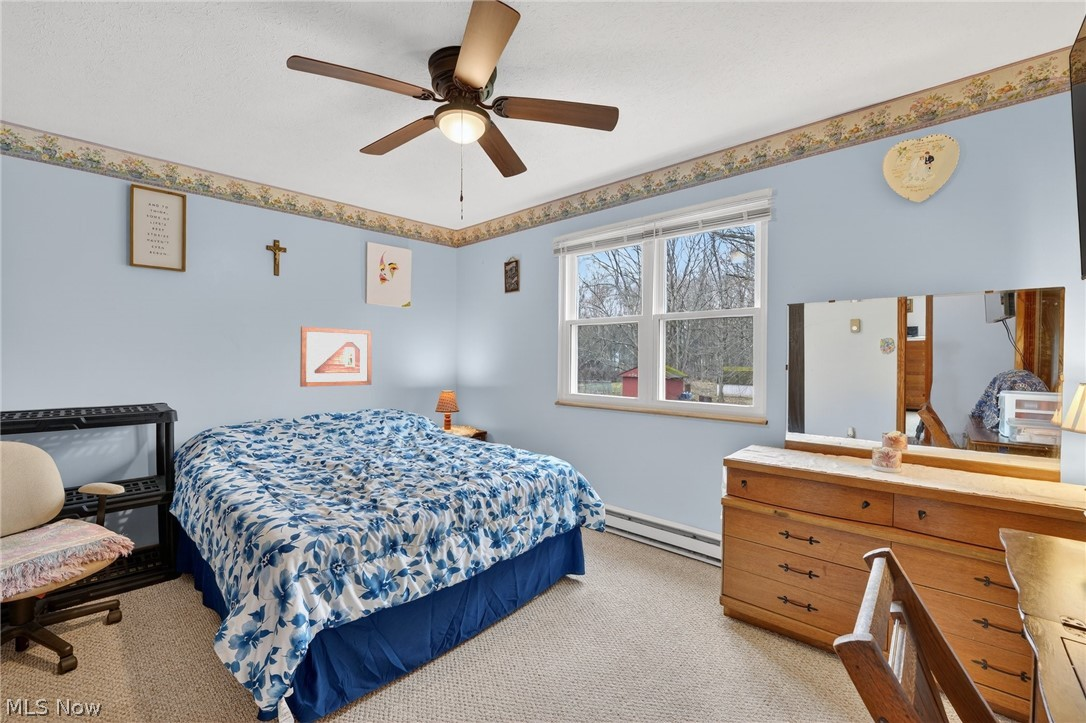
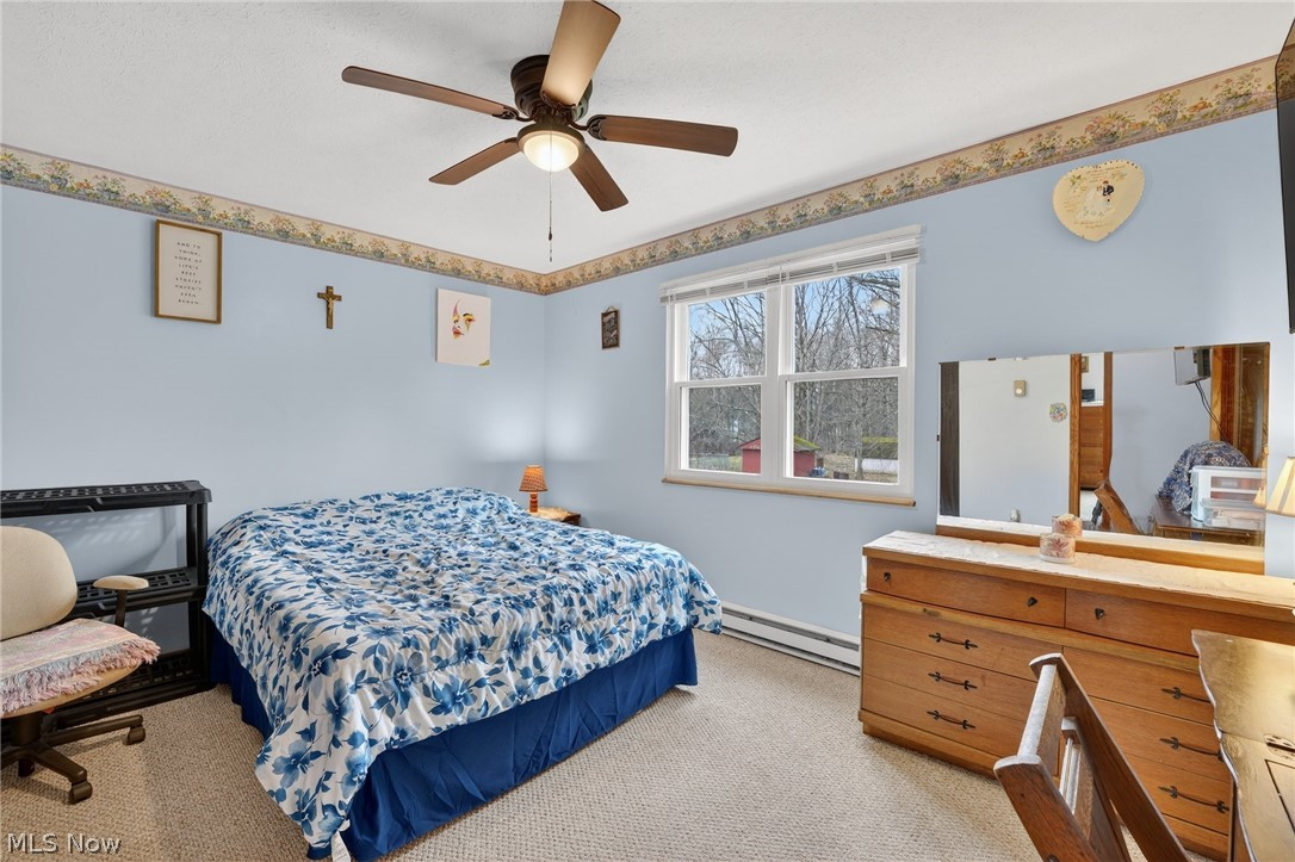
- picture frame [299,326,373,388]
